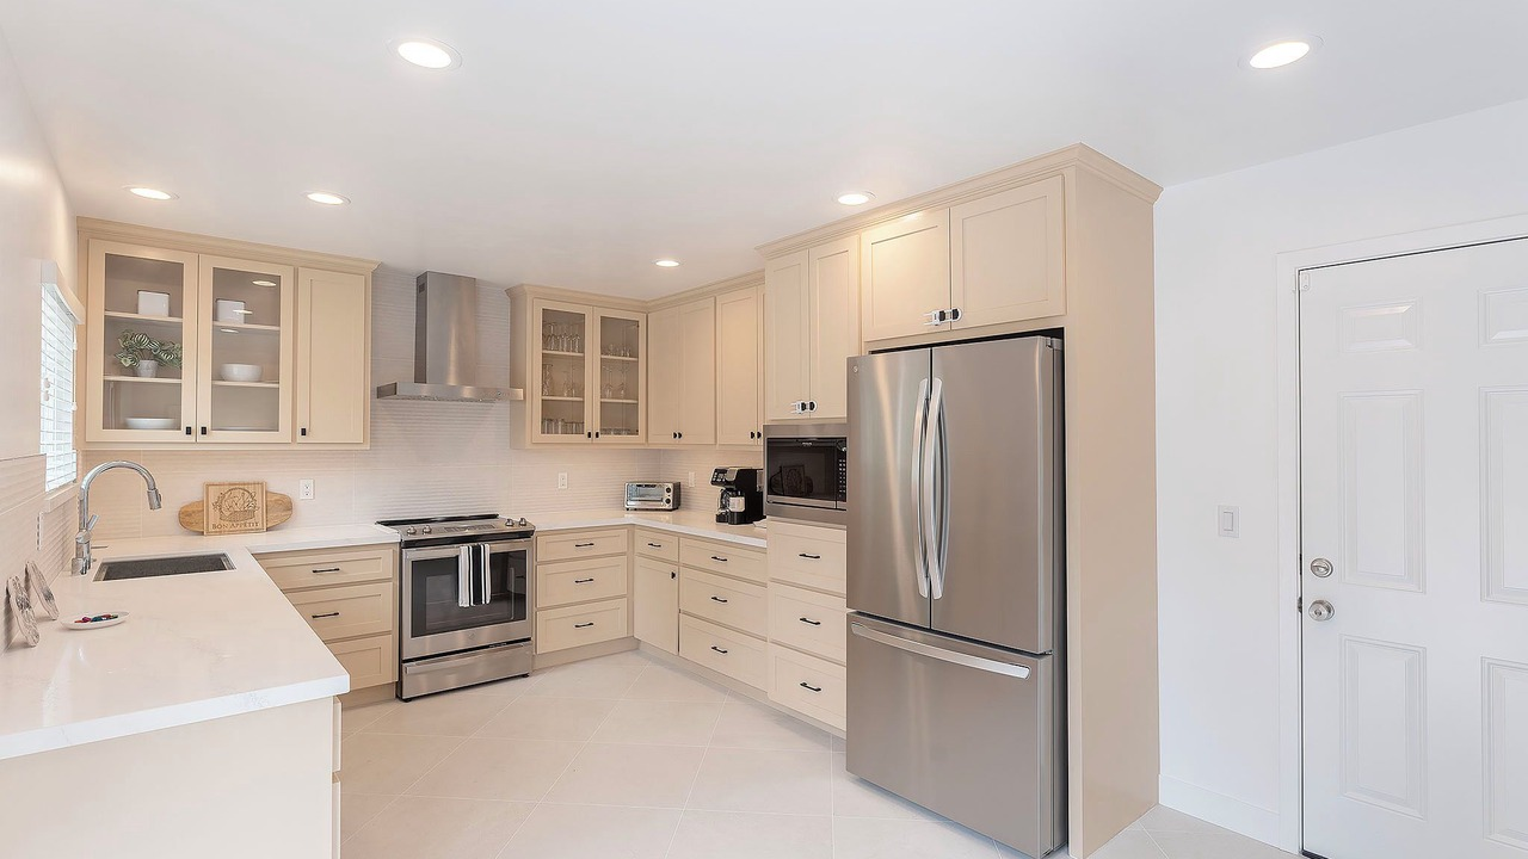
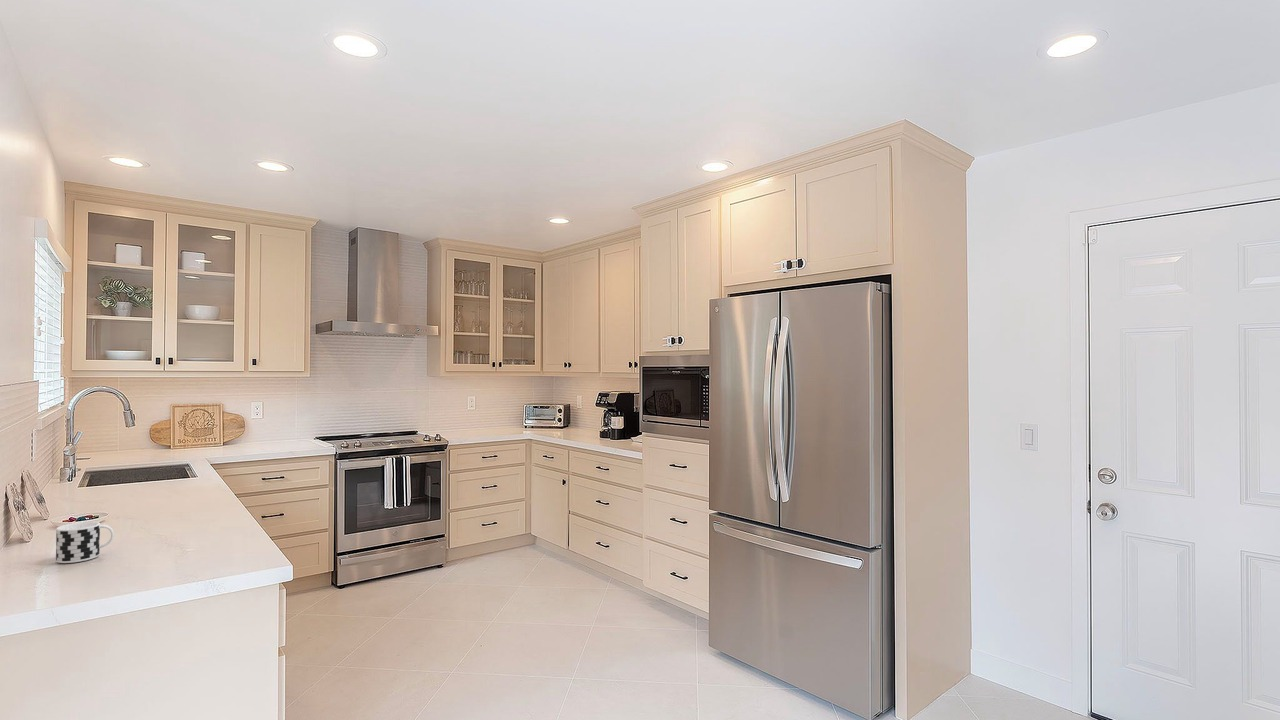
+ cup [55,521,115,564]
